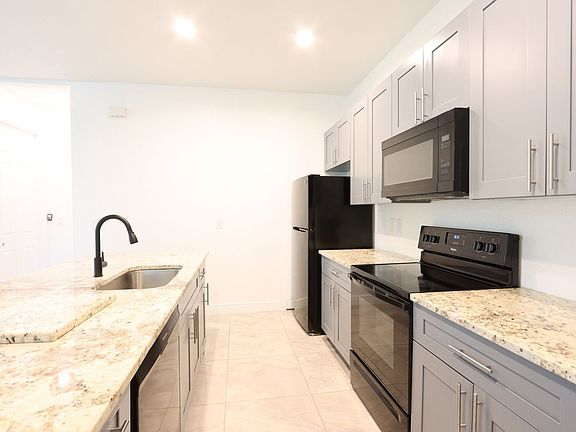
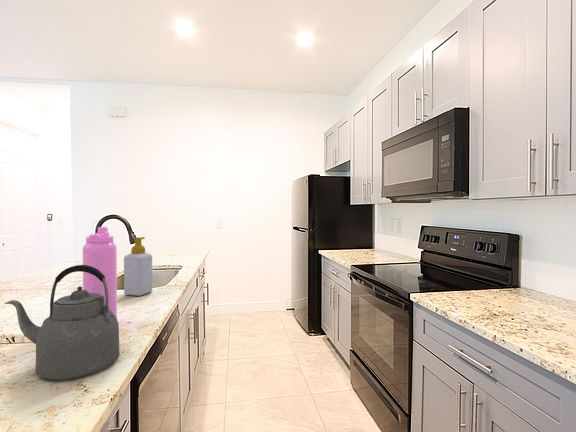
+ kettle [3,264,121,381]
+ water bottle [82,226,118,319]
+ soap bottle [123,236,153,297]
